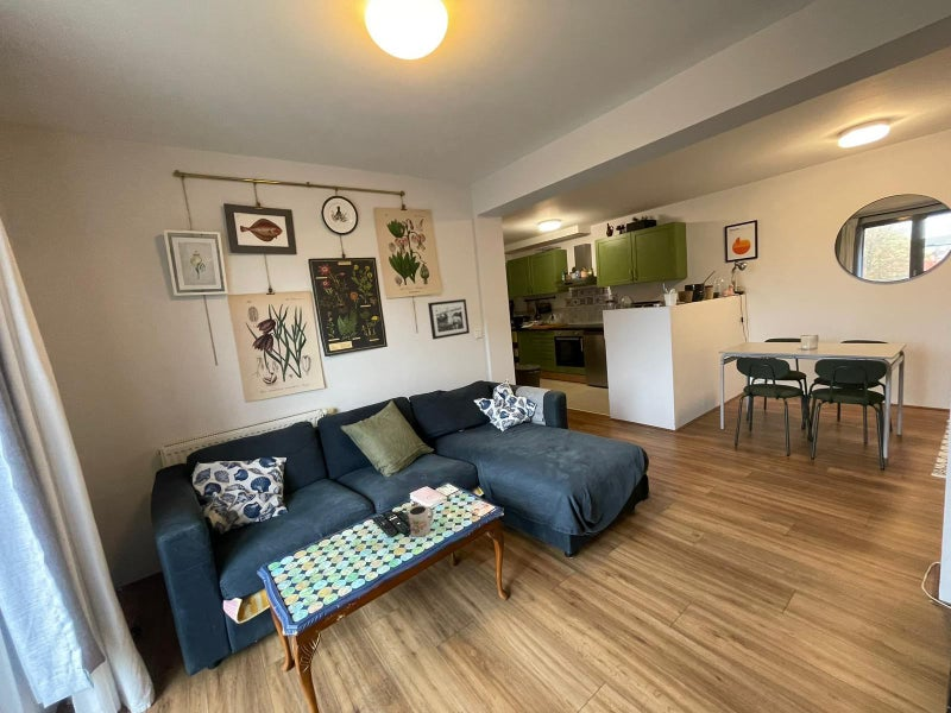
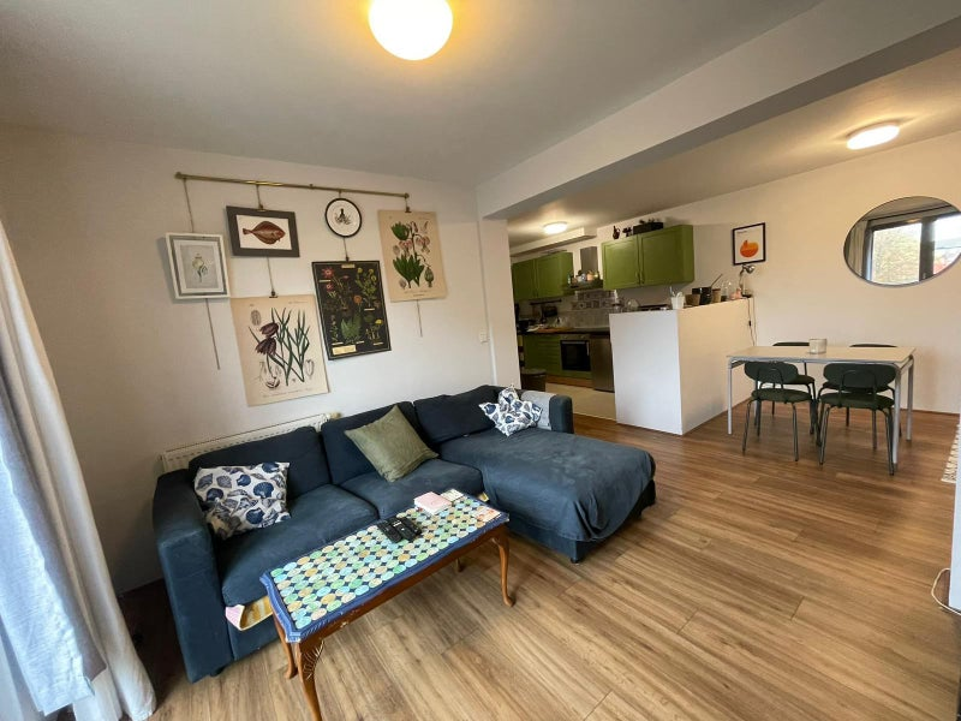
- picture frame [427,298,471,340]
- mug [407,504,434,538]
